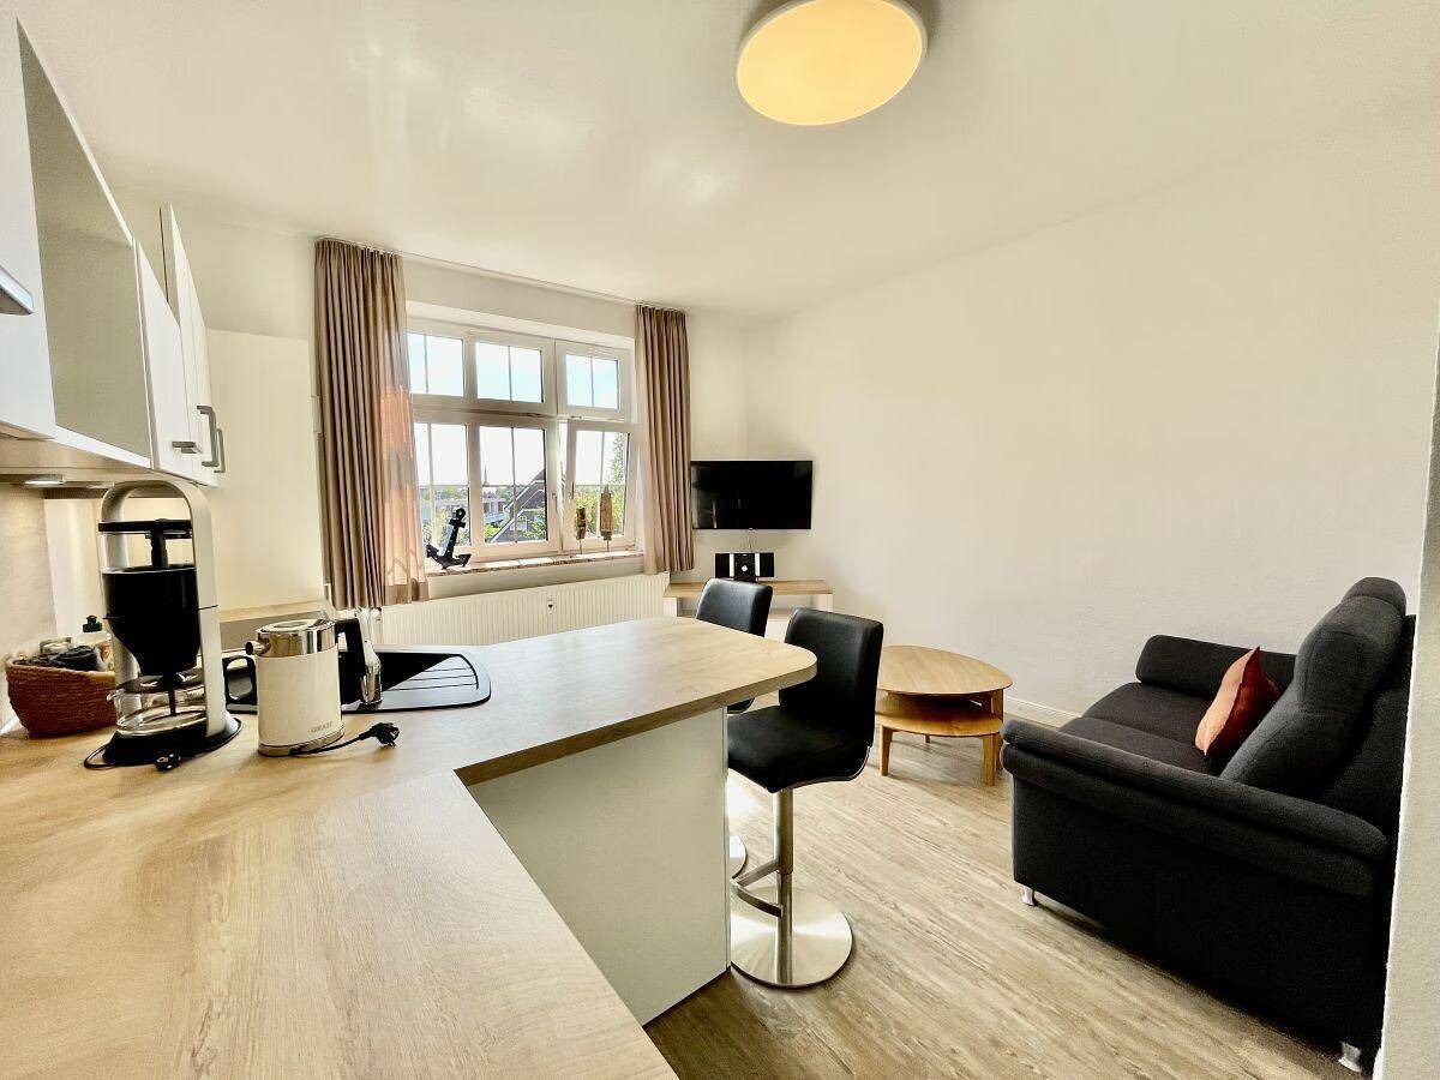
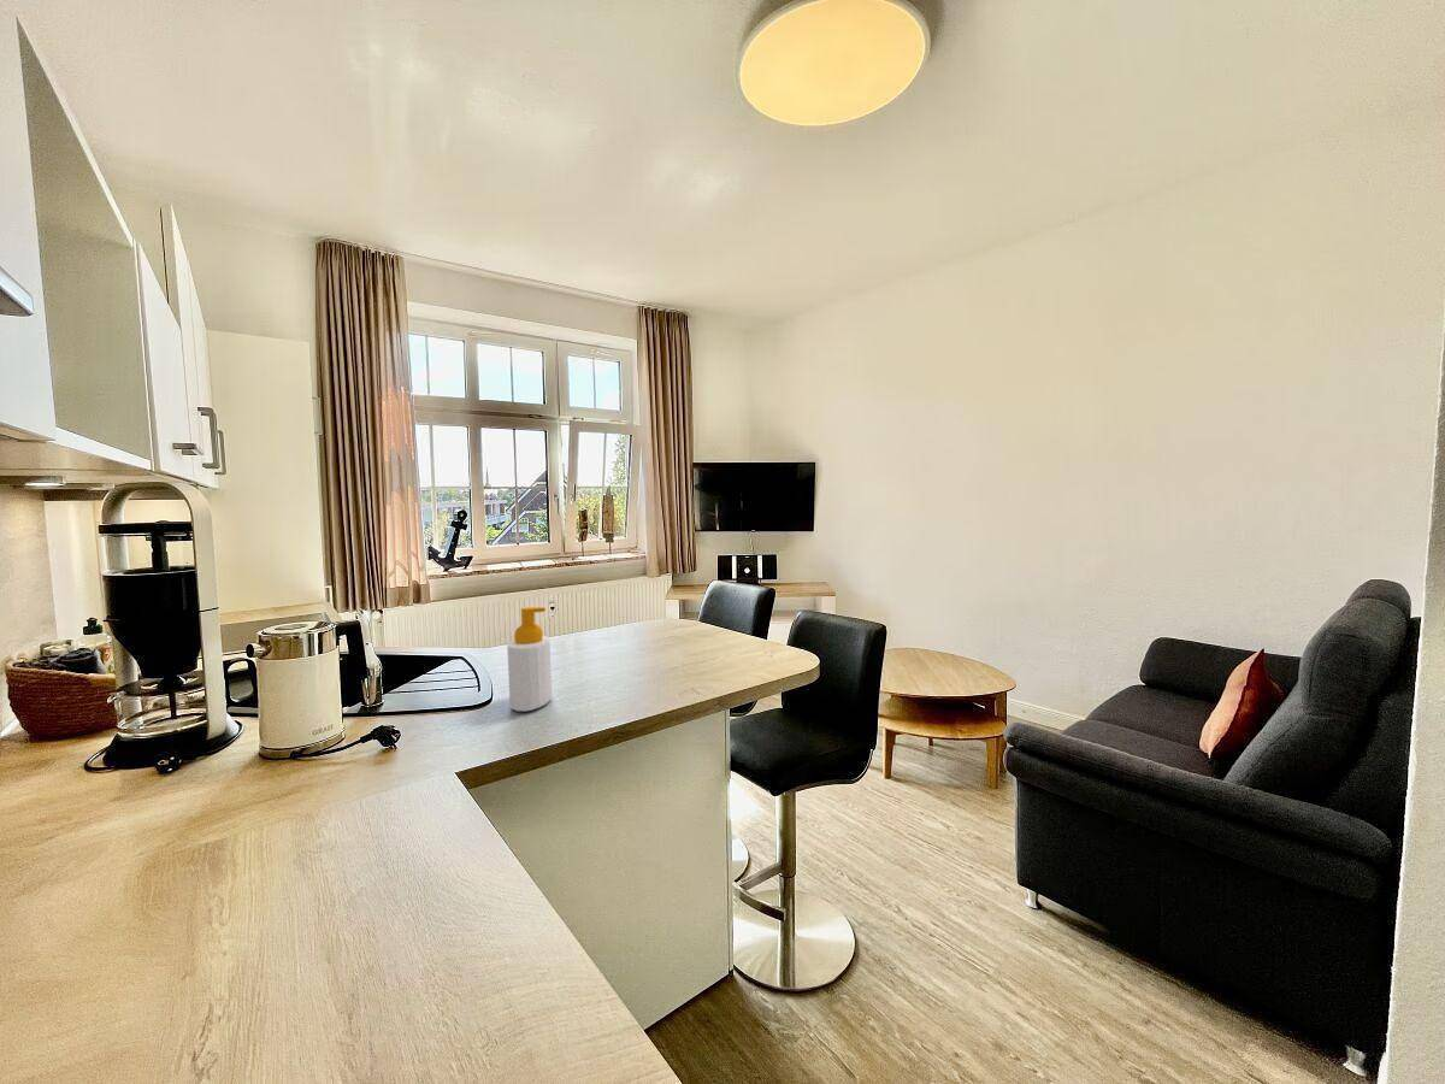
+ soap bottle [506,606,553,713]
